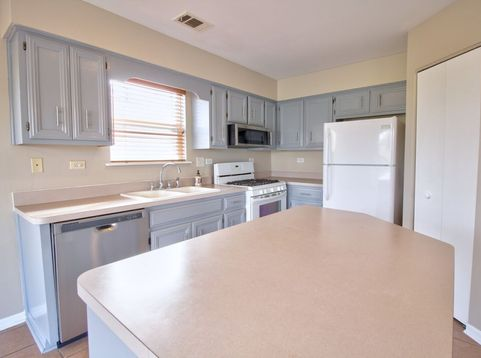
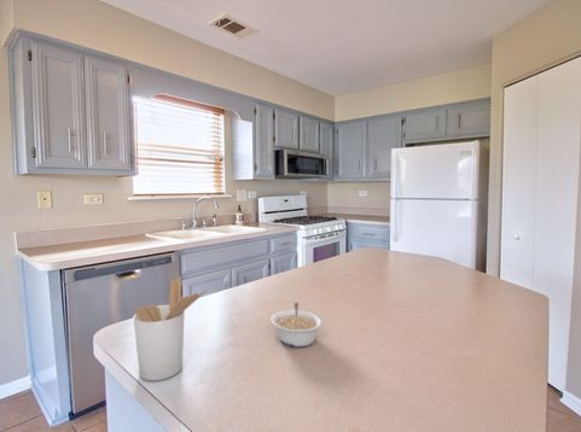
+ legume [269,302,324,348]
+ utensil holder [133,278,209,381]
